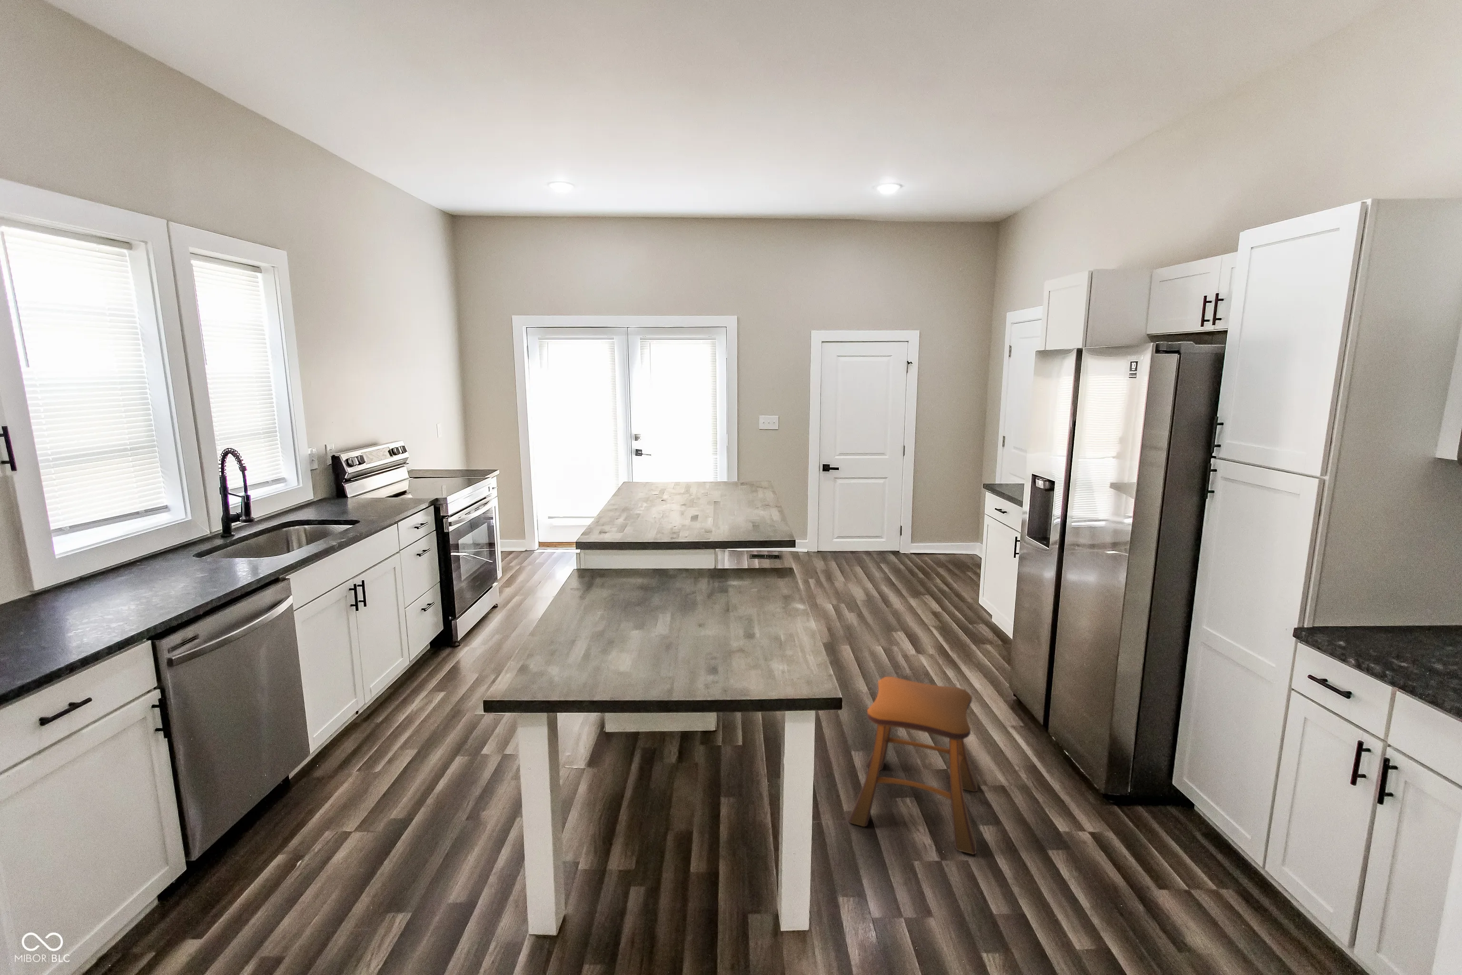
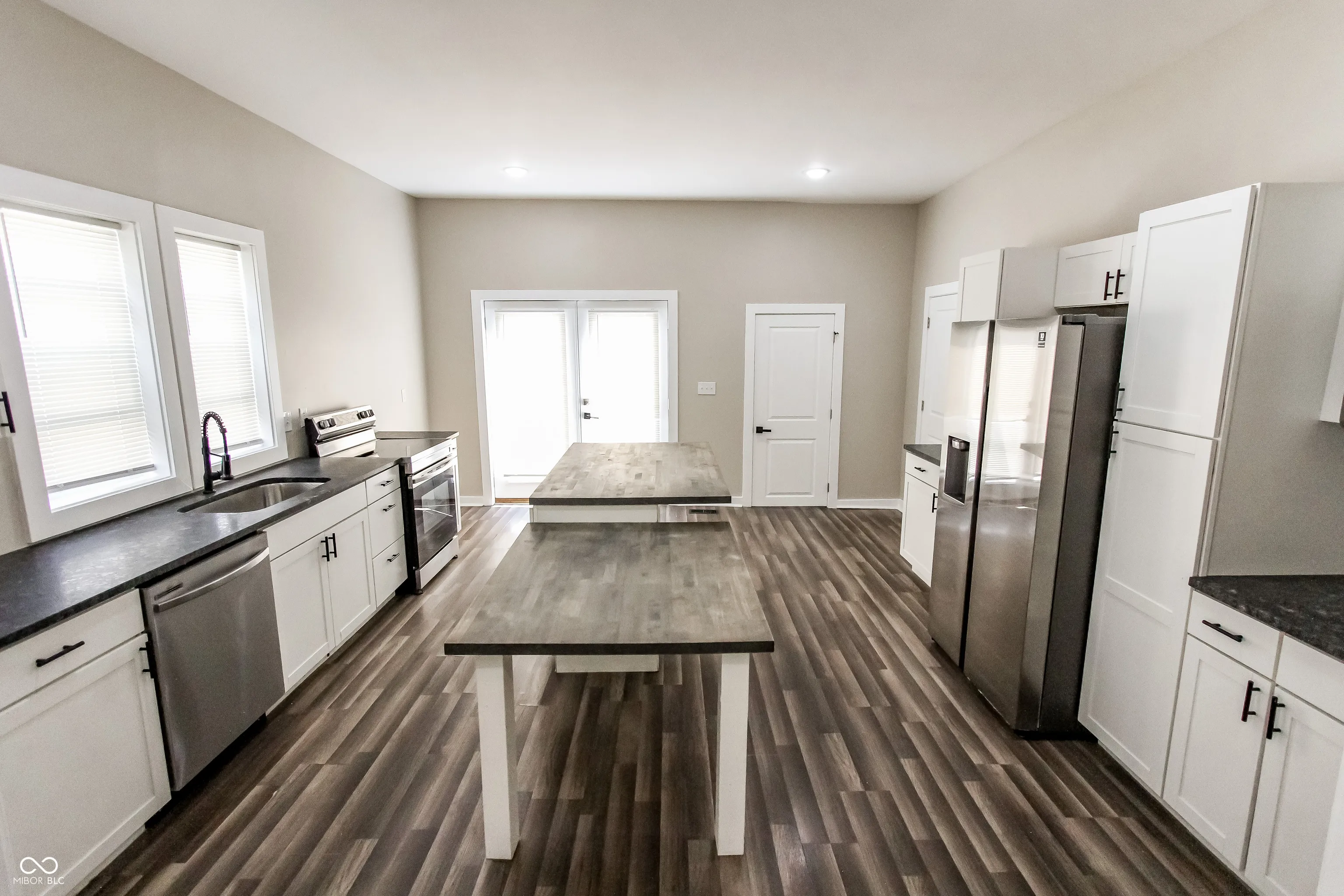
- stool [847,676,978,855]
